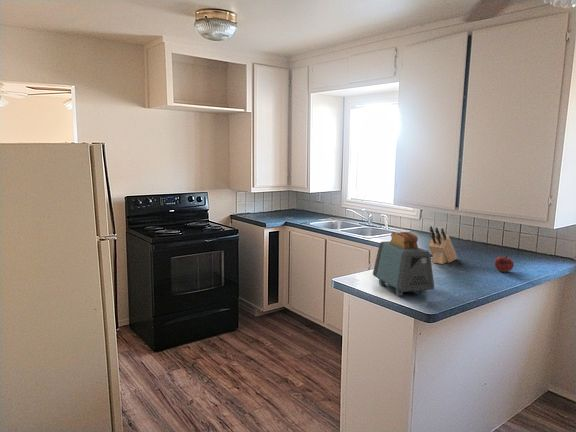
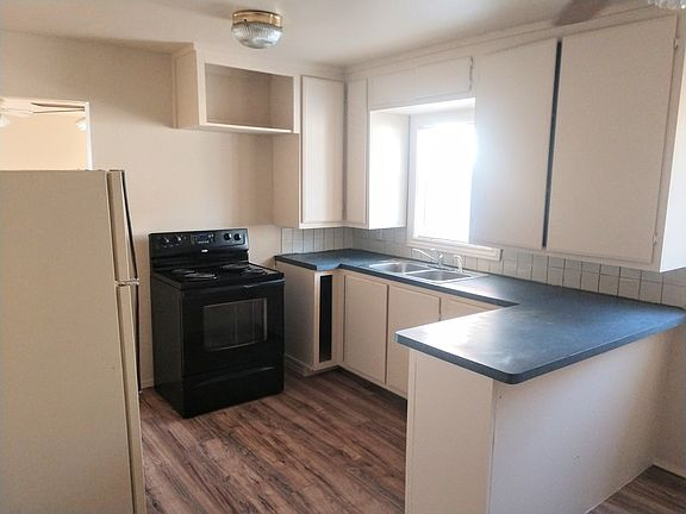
- toaster [372,231,435,297]
- fruit [494,255,515,273]
- knife block [428,225,458,265]
